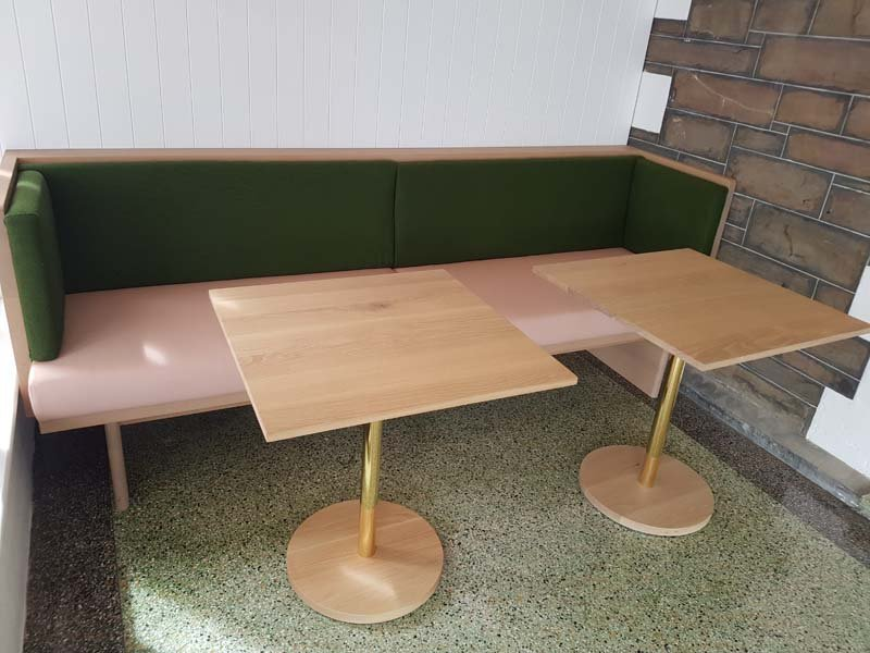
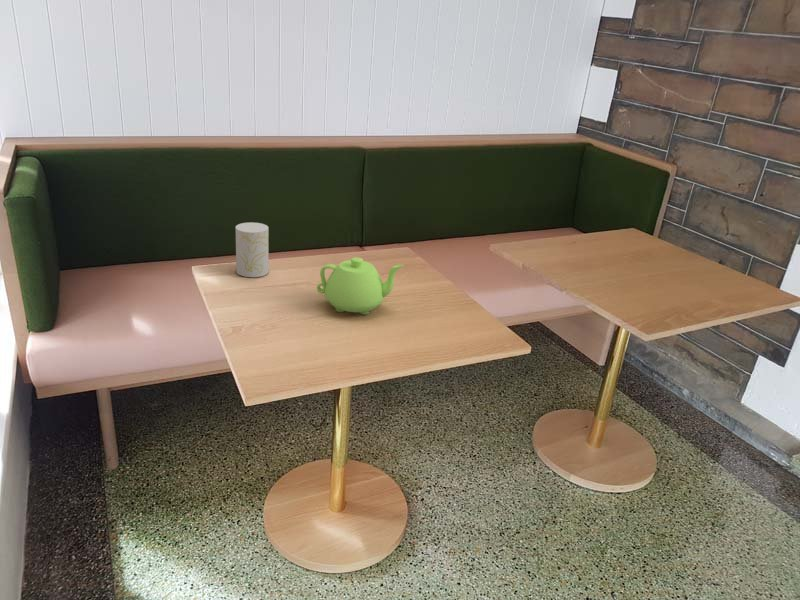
+ cup [235,221,269,278]
+ teapot [316,256,404,316]
